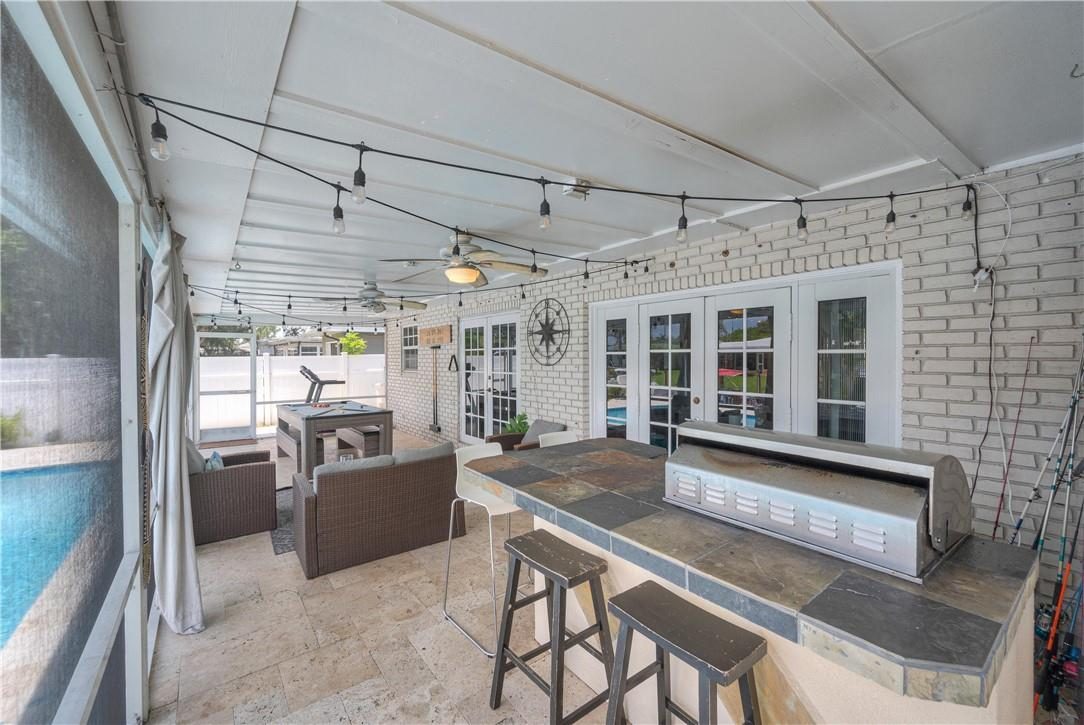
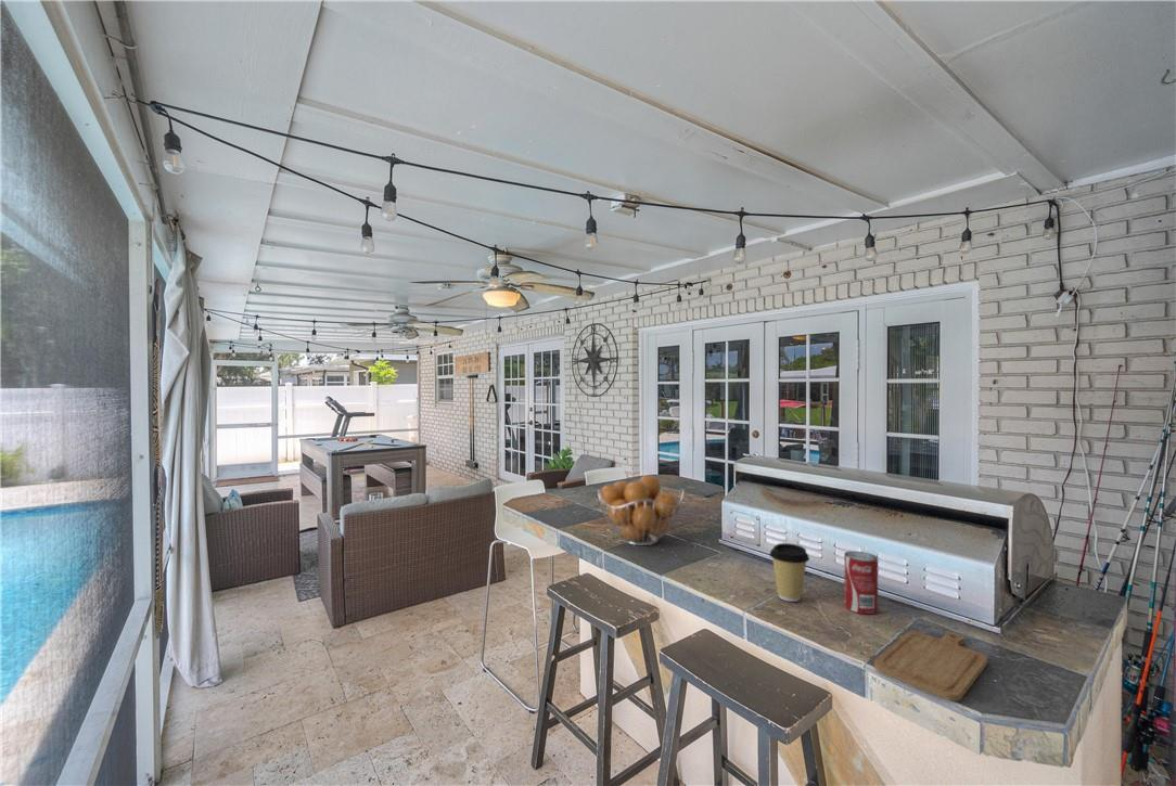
+ beverage can [843,550,879,615]
+ chopping board [873,630,988,703]
+ coffee cup [768,542,810,603]
+ fruit basket [597,475,685,546]
